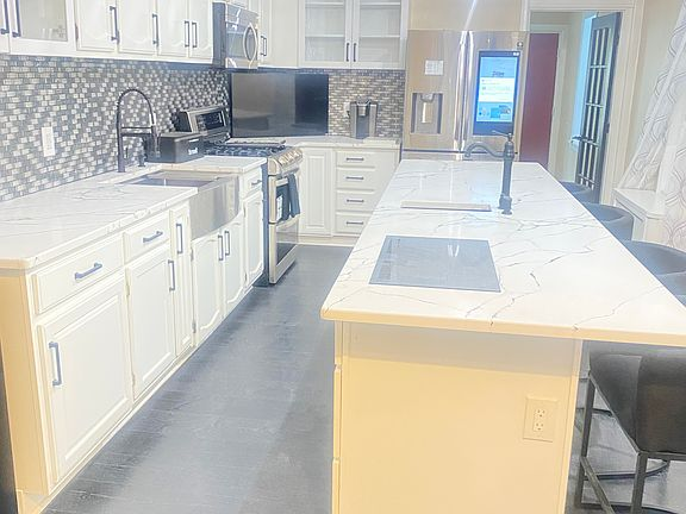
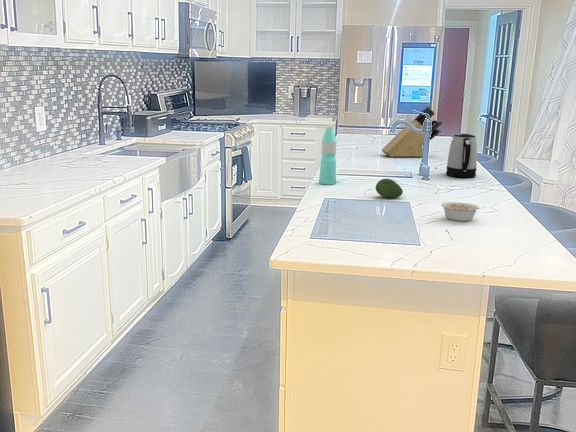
+ water bottle [318,124,337,186]
+ legume [440,201,486,222]
+ kettle [445,132,478,178]
+ fruit [375,178,404,199]
+ knife block [381,106,443,158]
